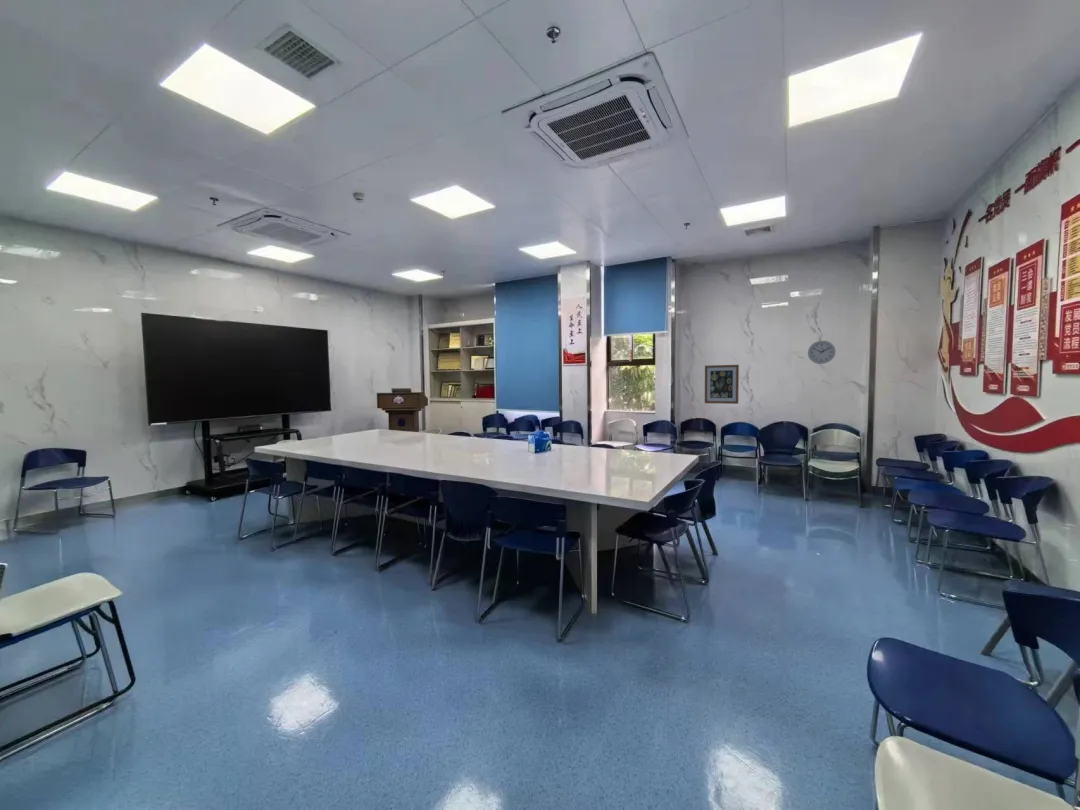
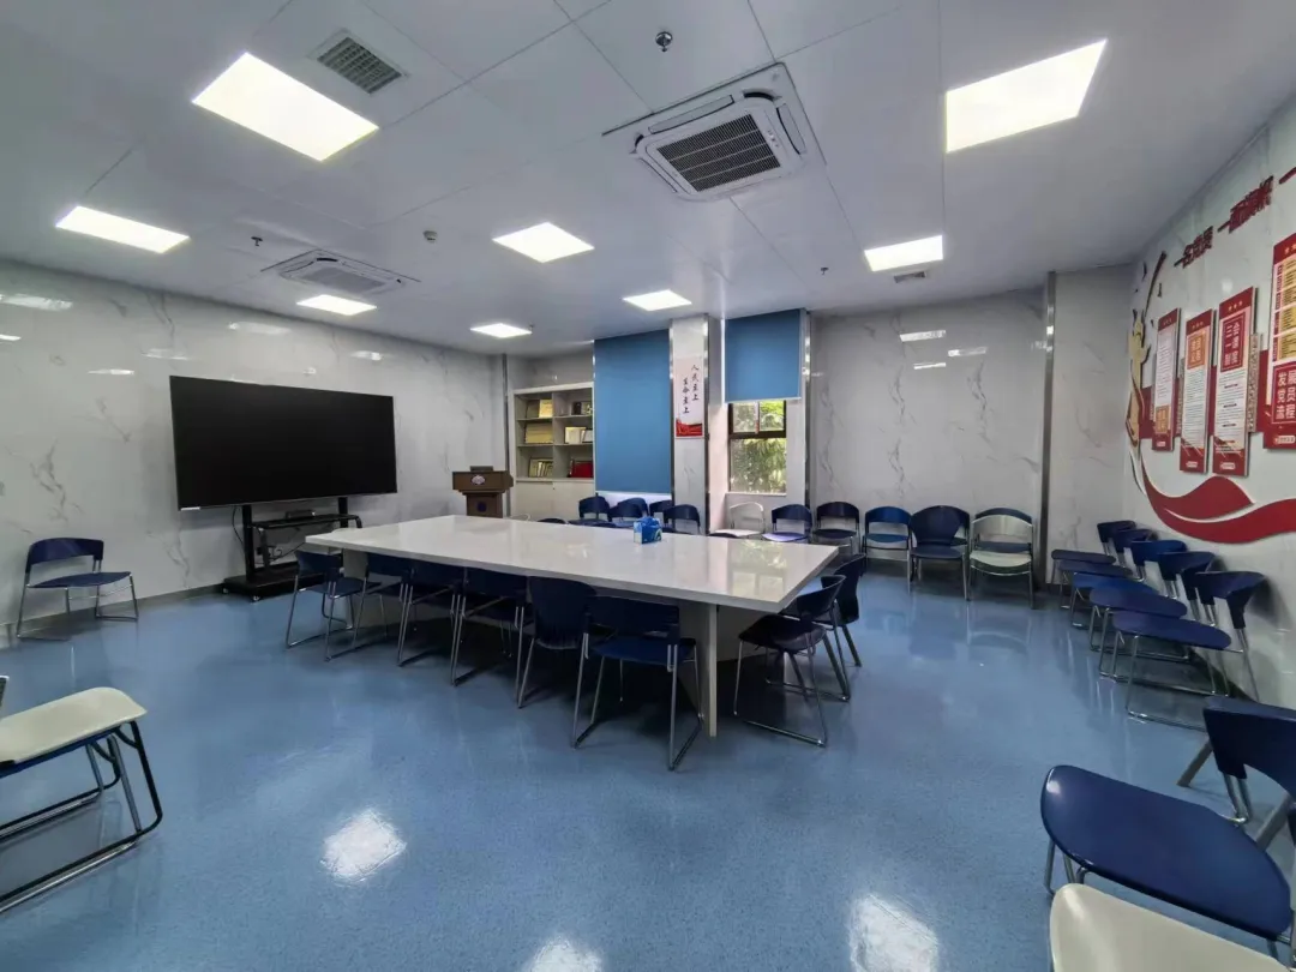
- wall art [704,364,740,405]
- wall clock [807,340,836,365]
